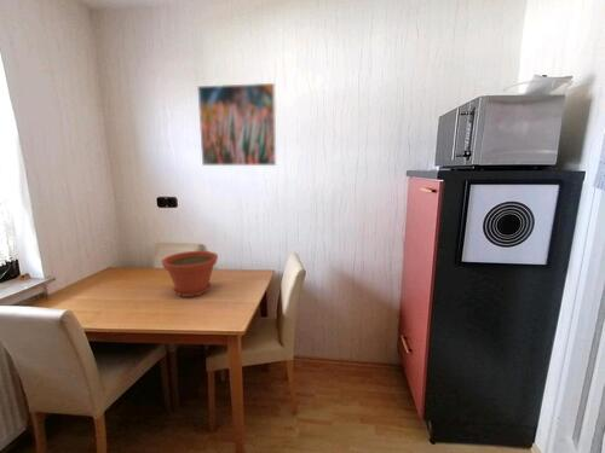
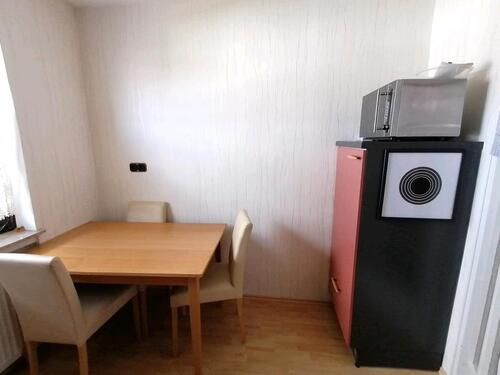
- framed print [196,82,277,167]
- plant pot [160,250,219,298]
